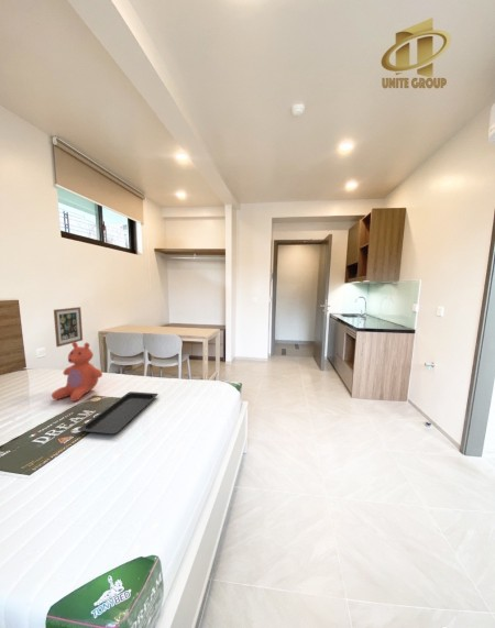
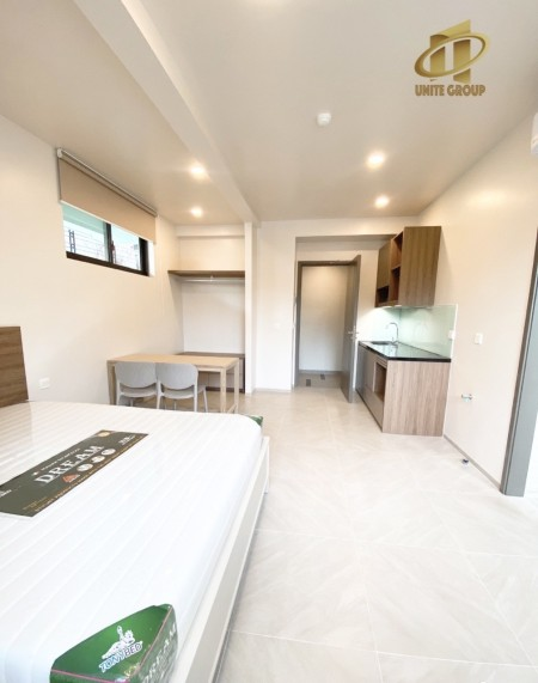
- teddy bear [51,342,103,403]
- wall art [53,306,84,348]
- serving tray [77,390,160,434]
